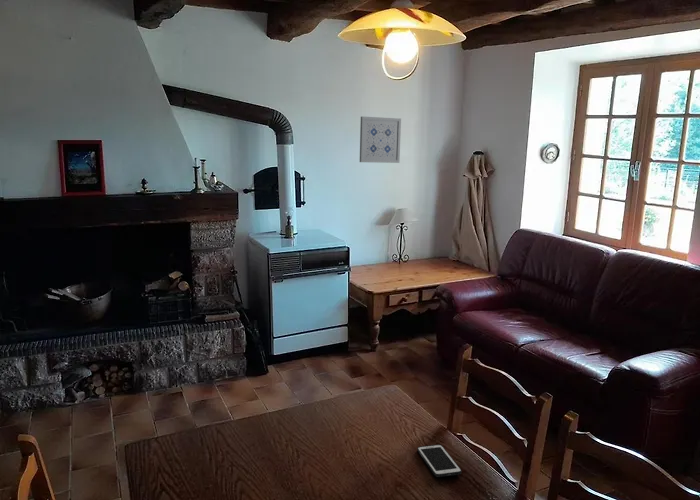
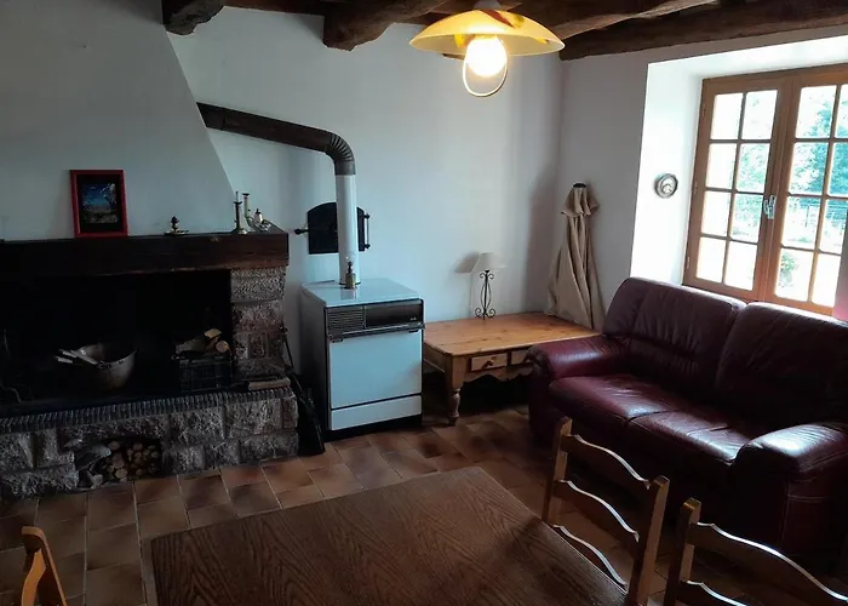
- wall art [359,115,402,164]
- cell phone [416,444,463,478]
